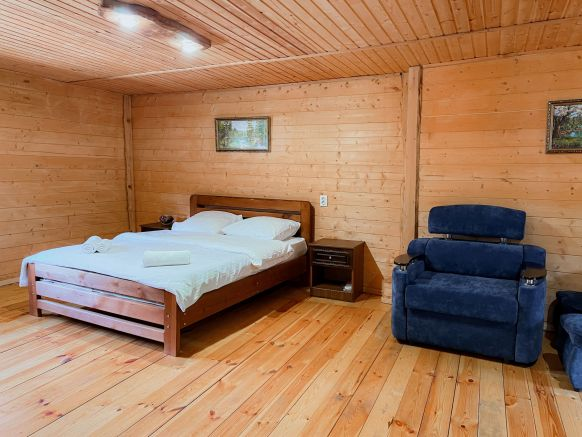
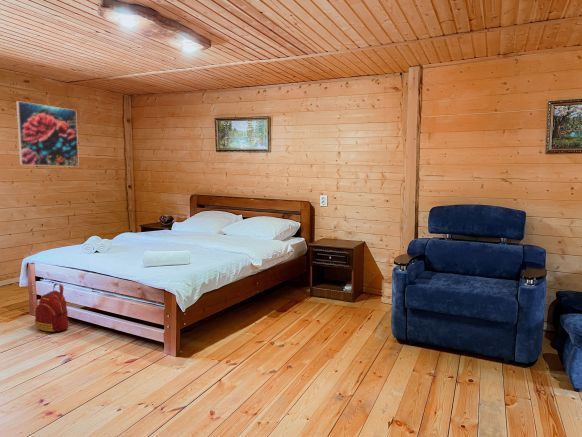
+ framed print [15,100,80,168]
+ backpack [34,282,70,334]
